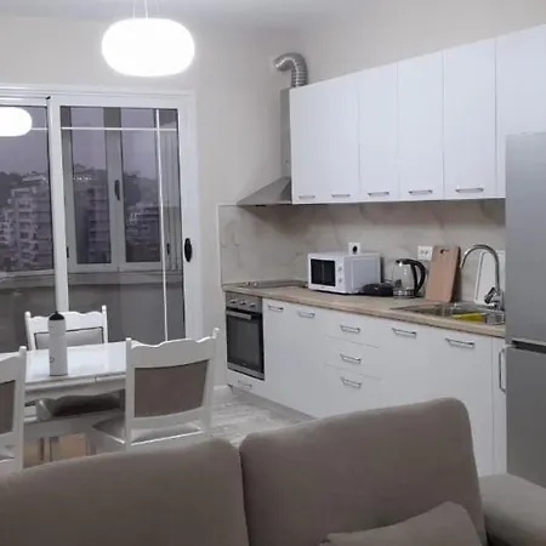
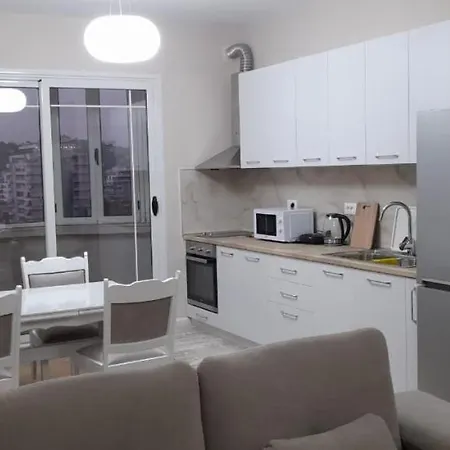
- water bottle [46,309,69,376]
